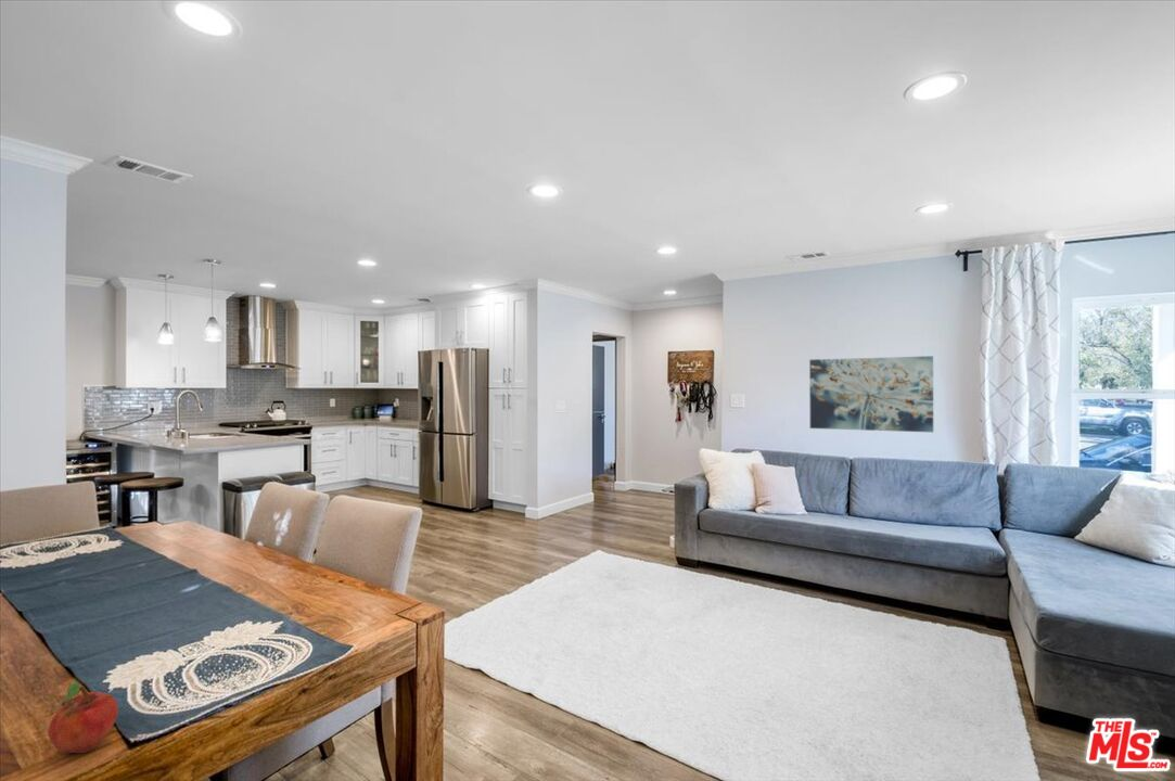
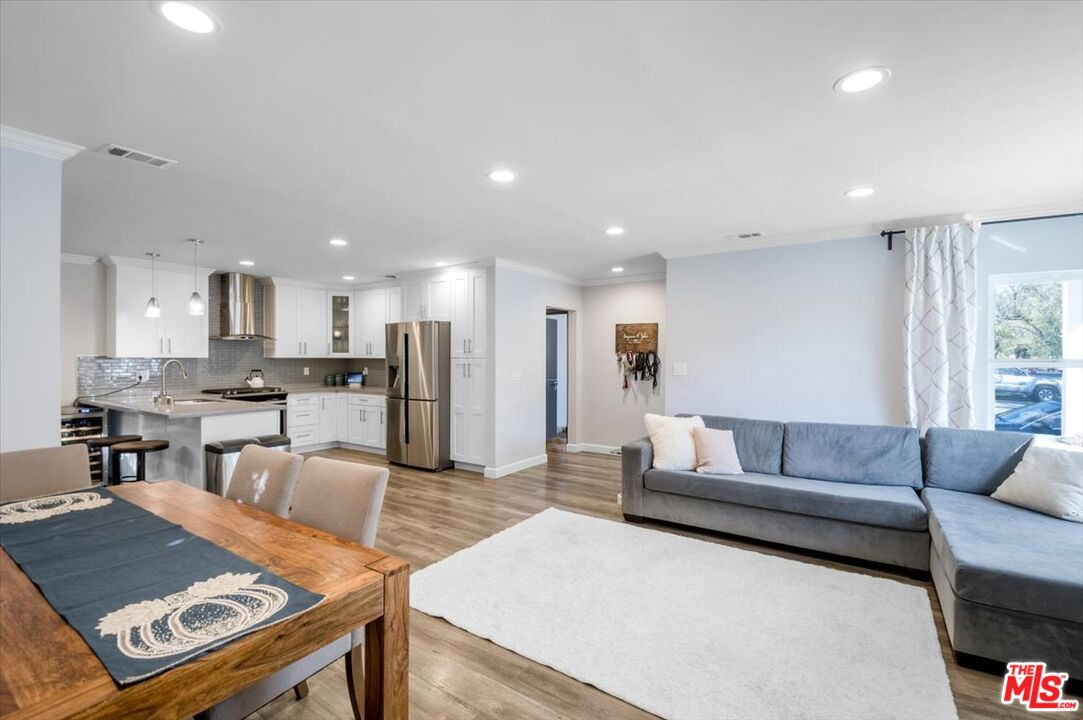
- wall art [808,355,934,433]
- fruit [47,680,119,754]
